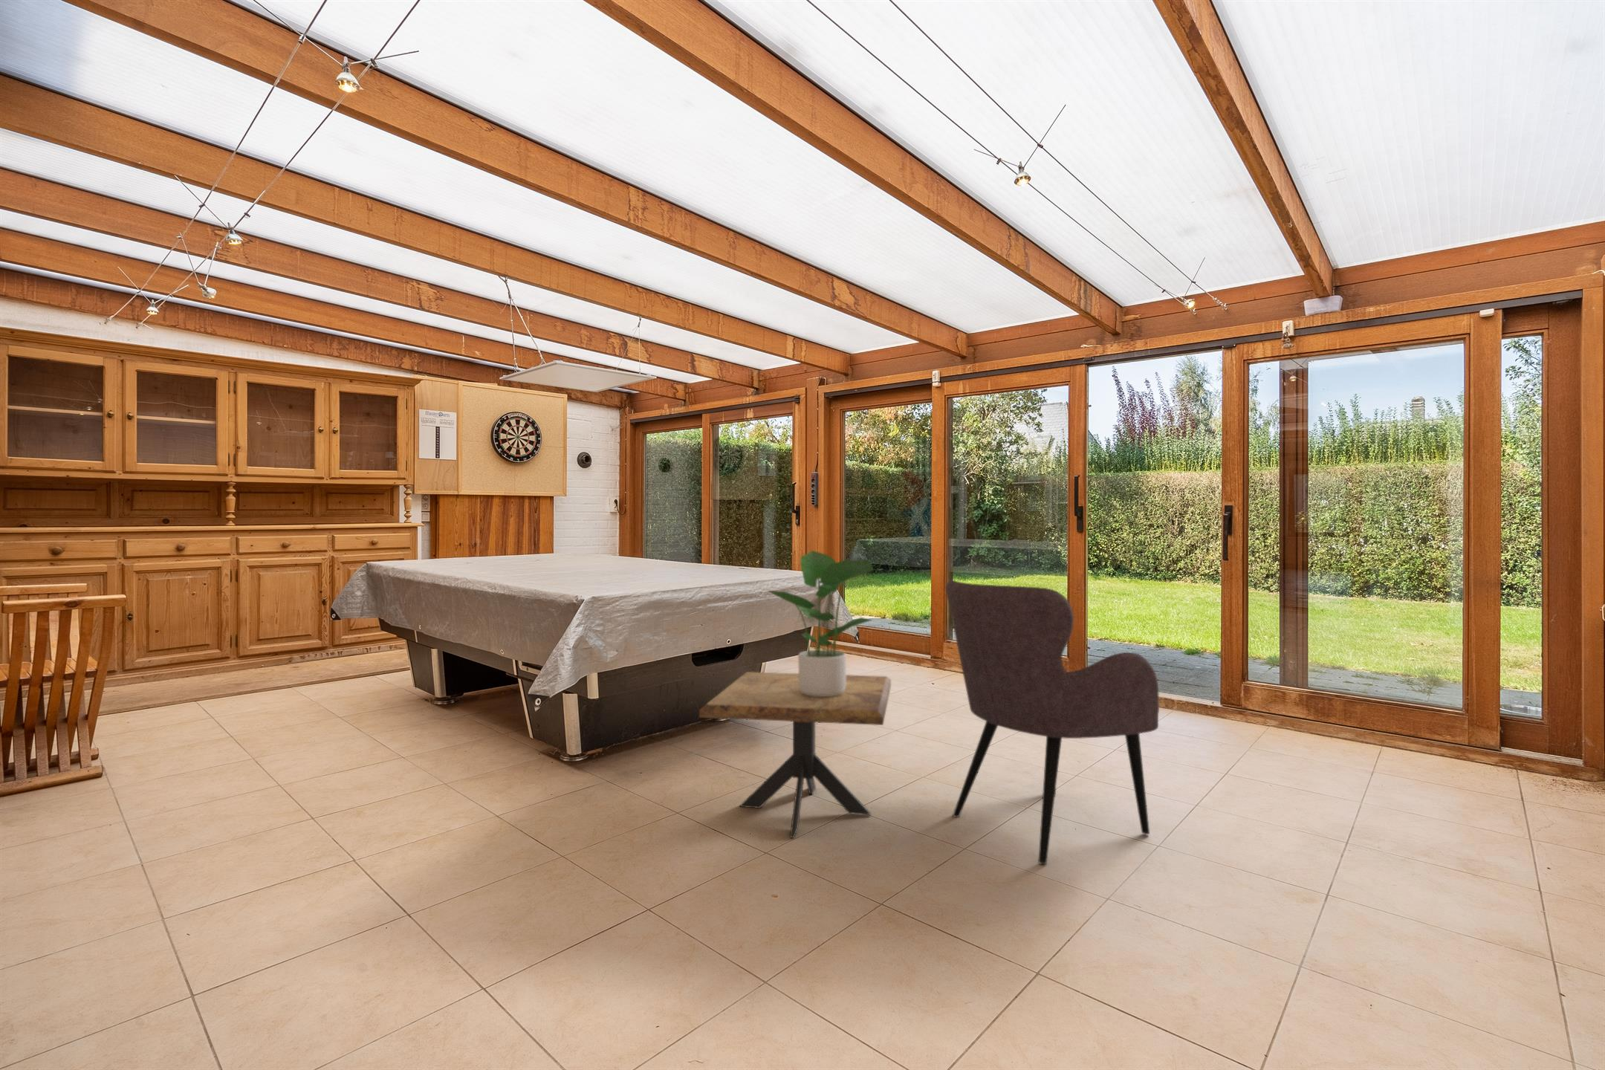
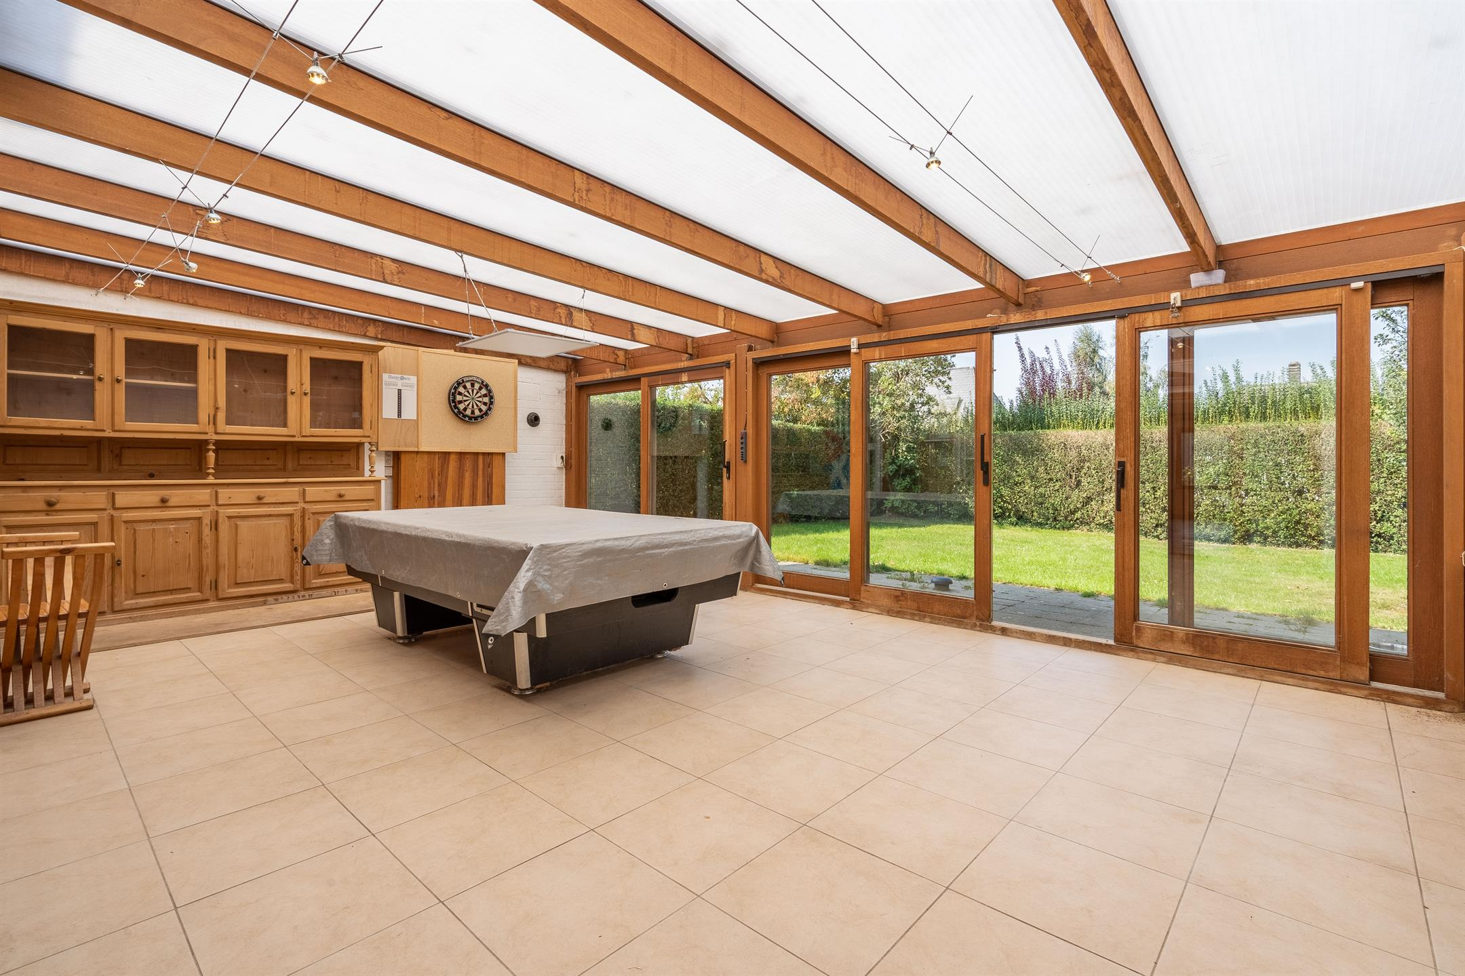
- side table [699,671,892,838]
- potted plant [768,549,874,697]
- armchair [945,579,1160,866]
